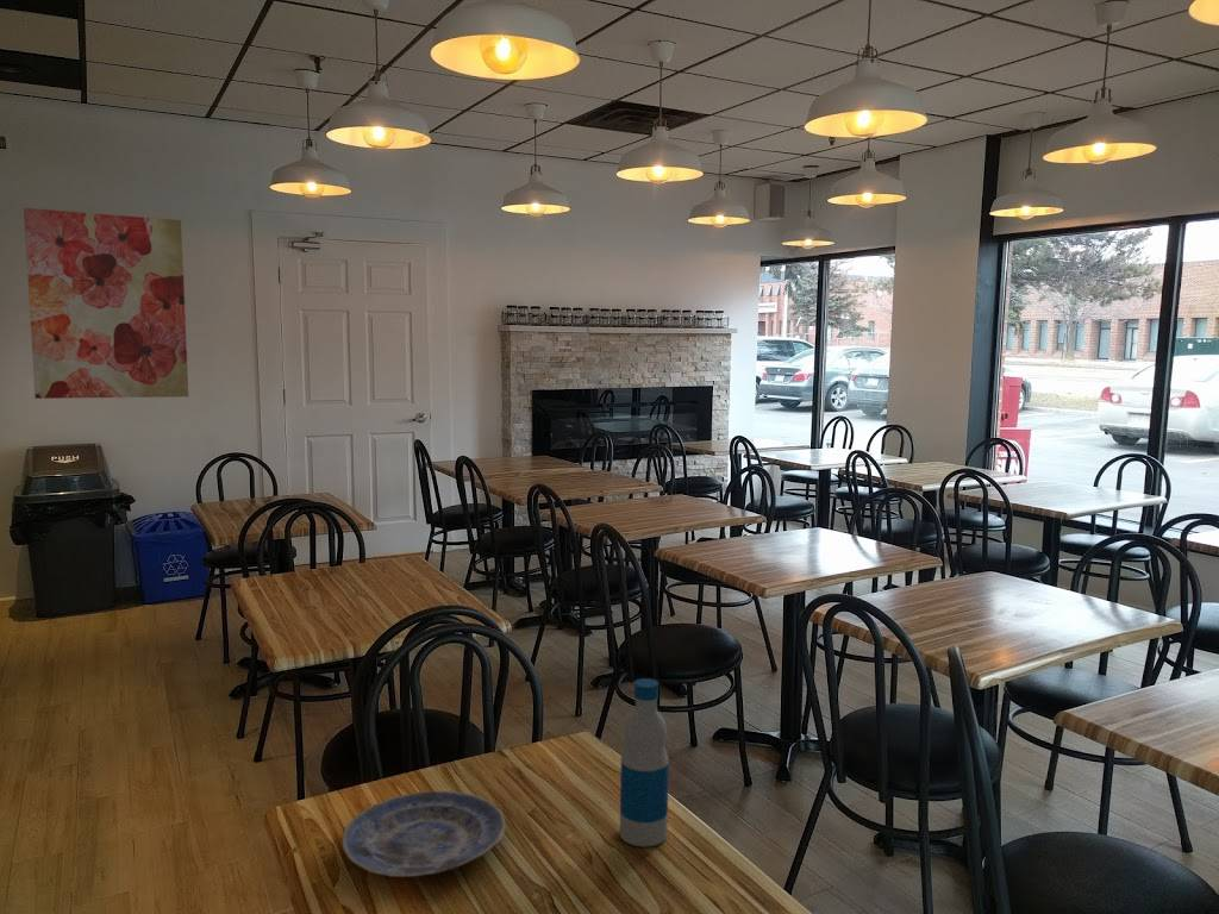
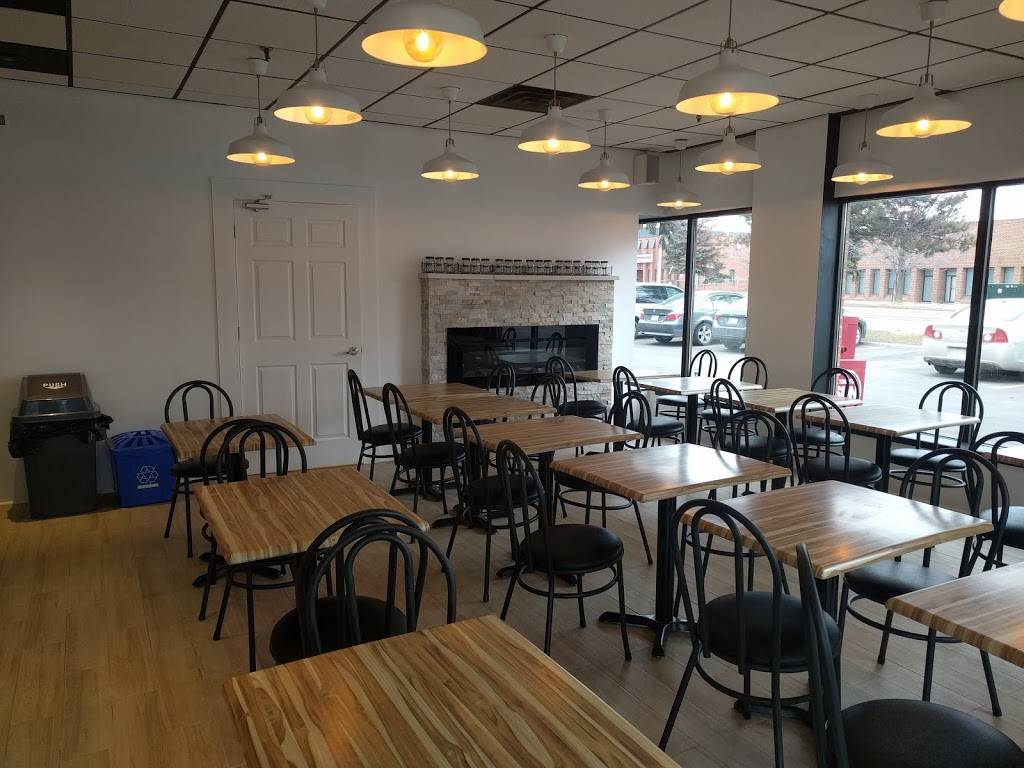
- bottle [619,677,670,847]
- wall art [23,207,189,400]
- plate [342,789,507,878]
